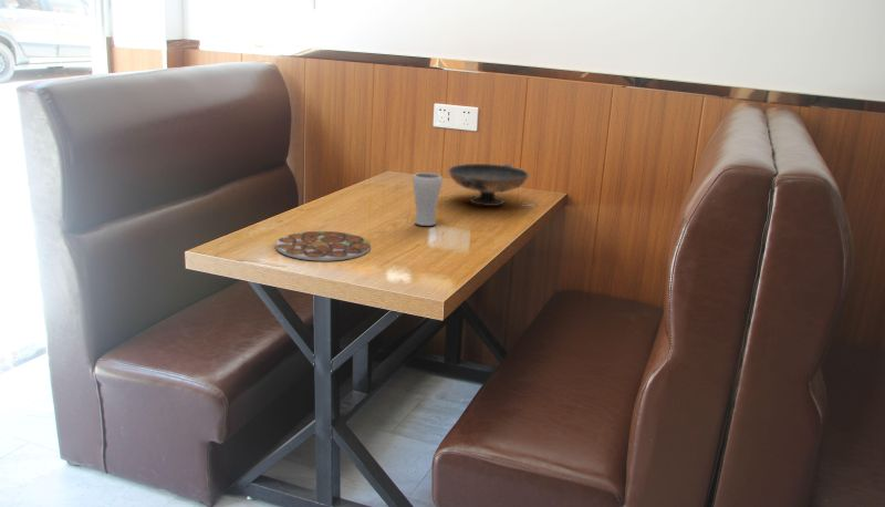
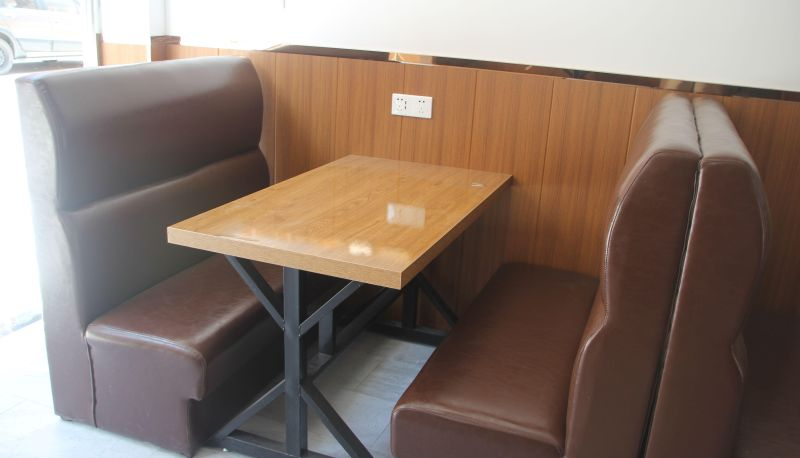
- drinking glass [412,172,442,227]
- decorative bowl [447,163,530,207]
- plate [275,230,372,262]
